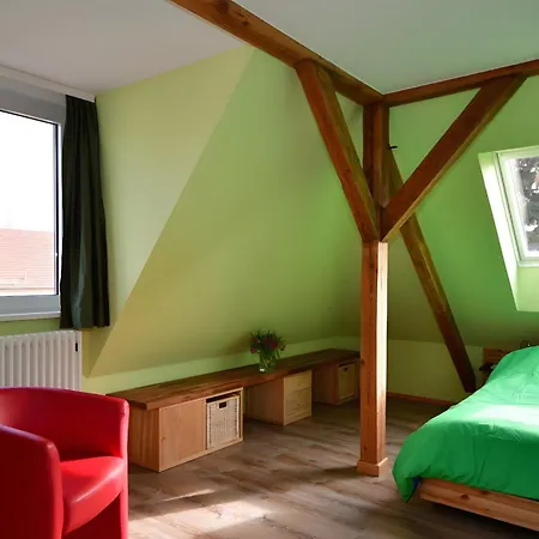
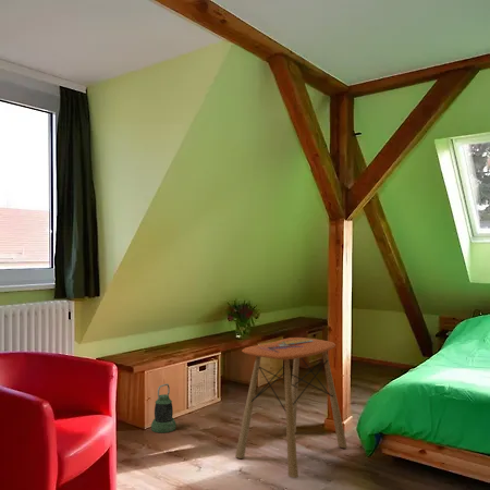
+ side table [234,336,348,479]
+ lantern [150,383,177,433]
